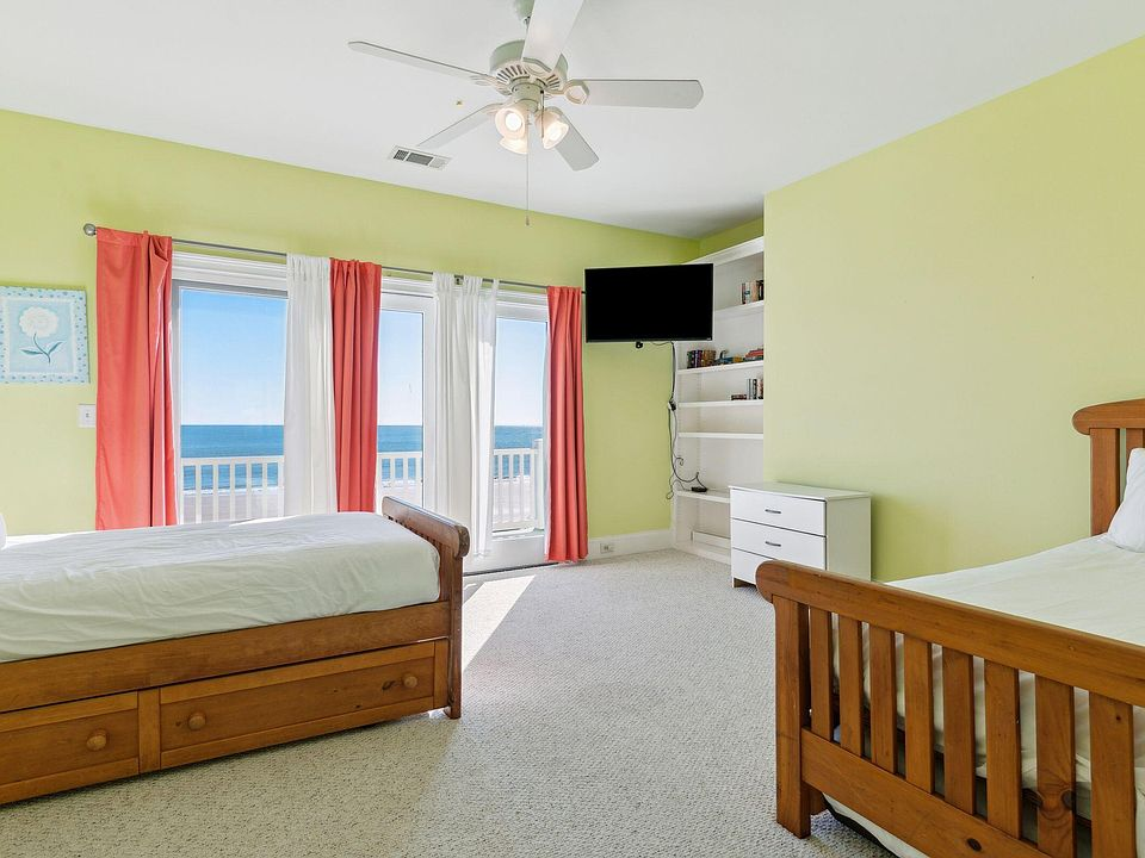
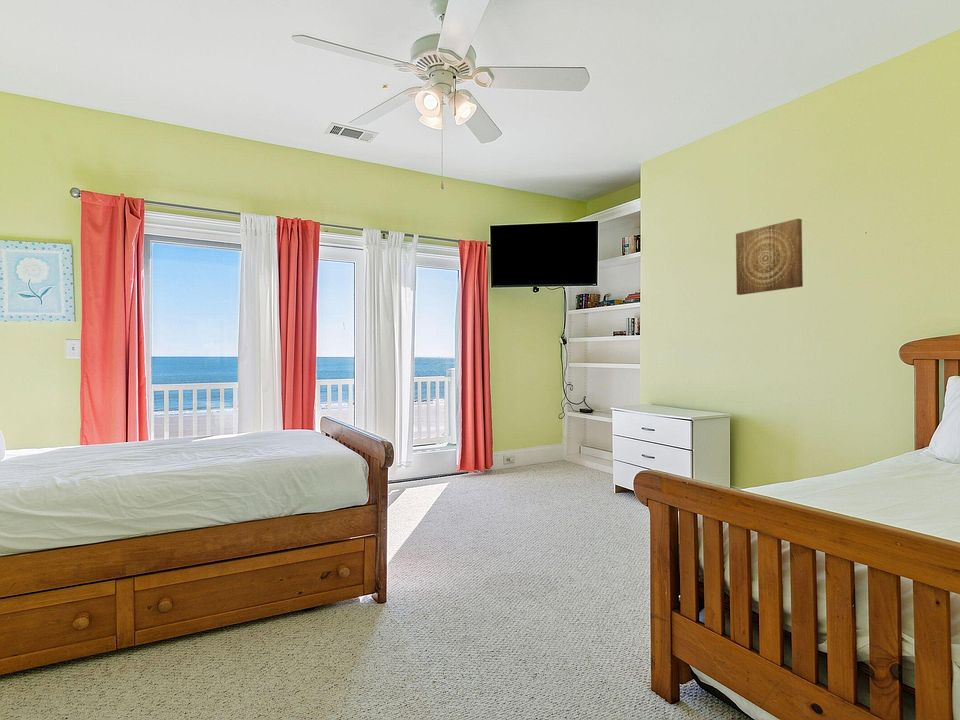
+ wall art [735,218,804,296]
